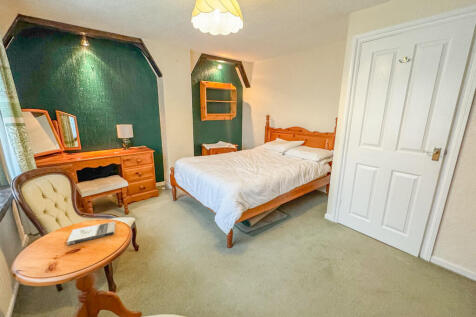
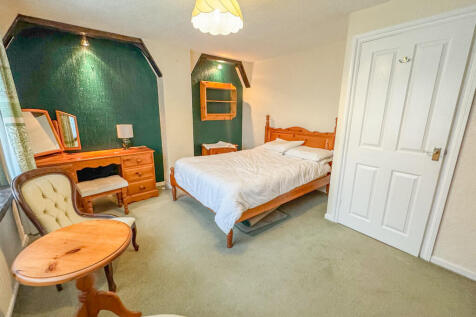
- book [66,220,116,246]
